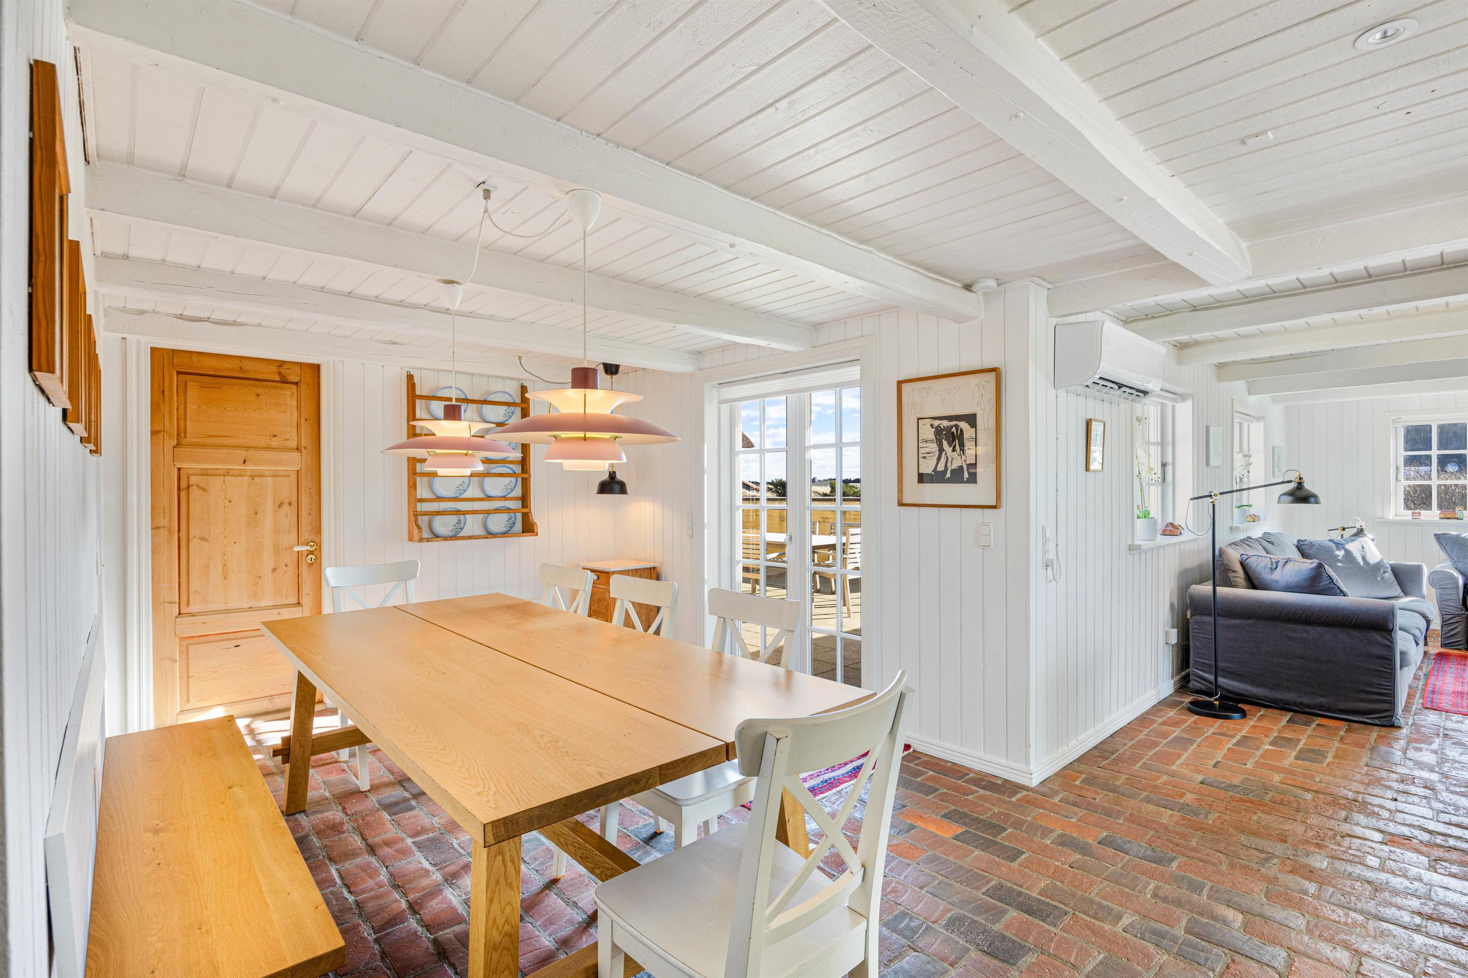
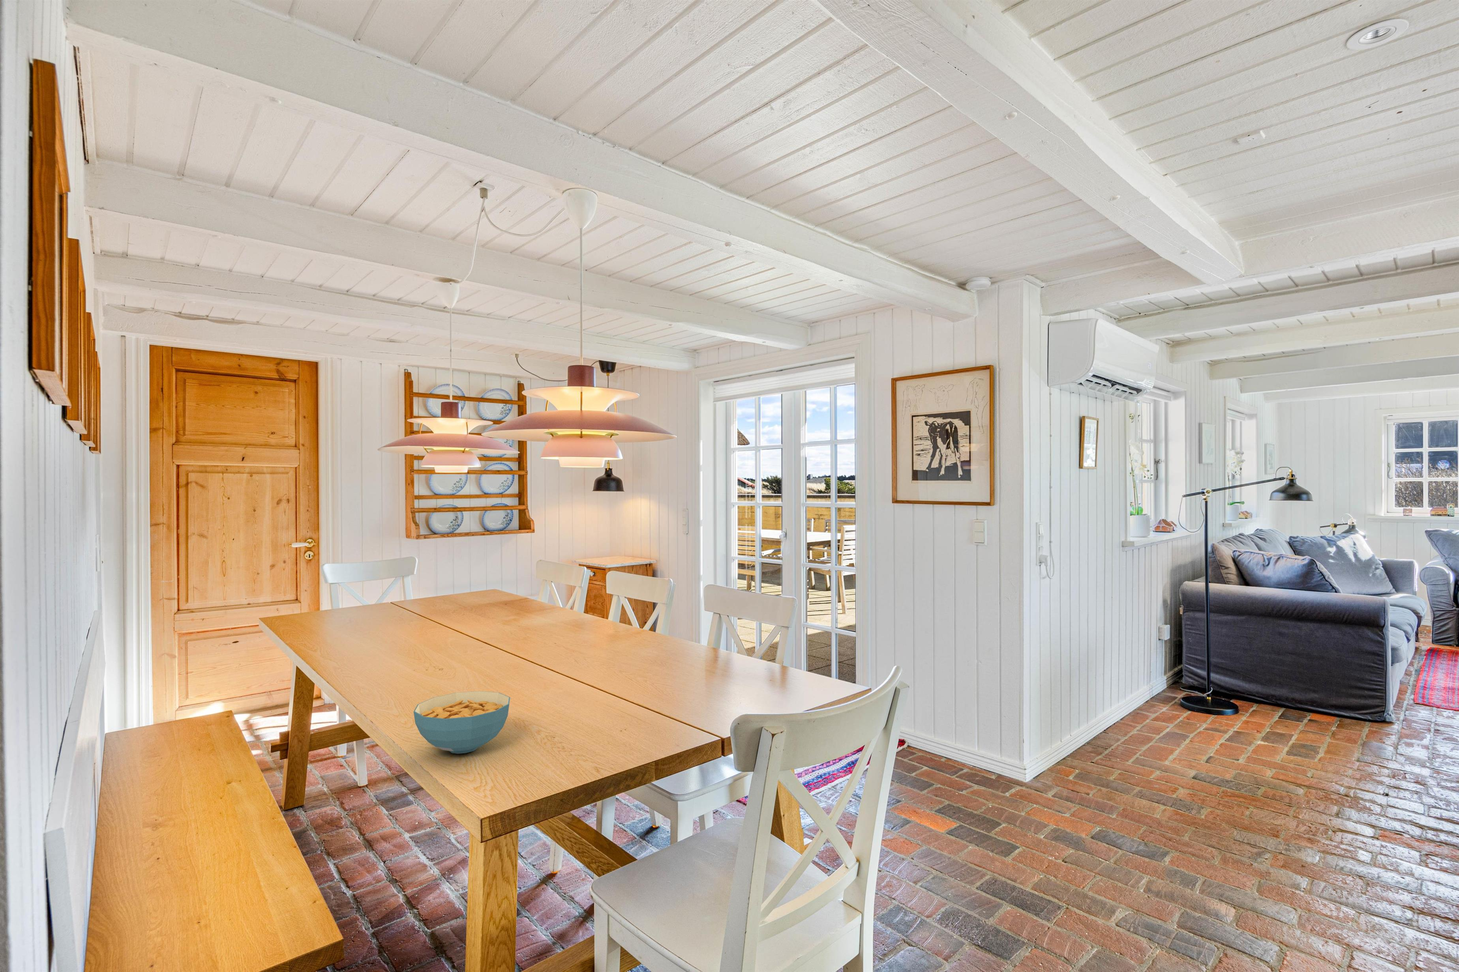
+ cereal bowl [414,691,510,754]
